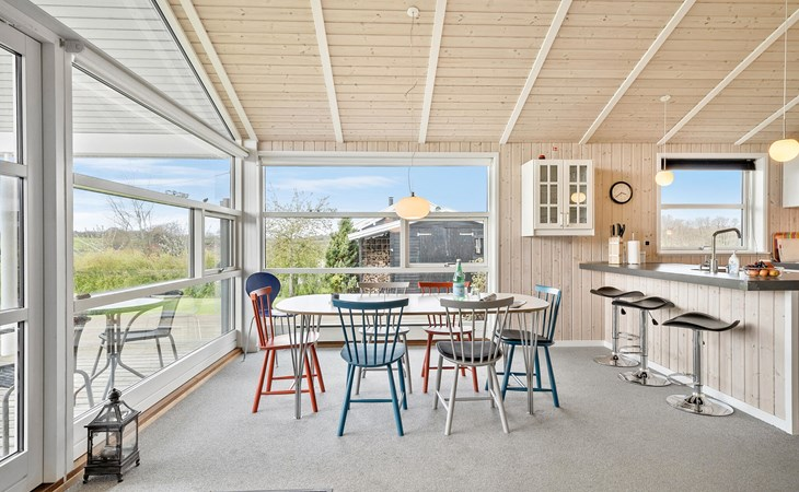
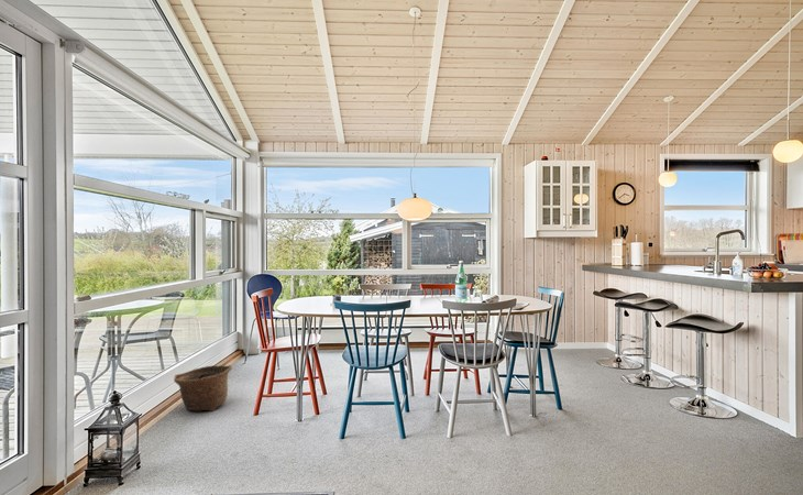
+ basket [173,364,233,413]
